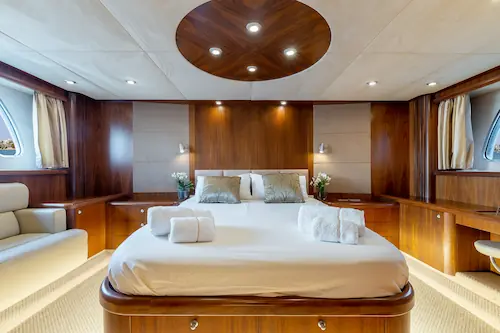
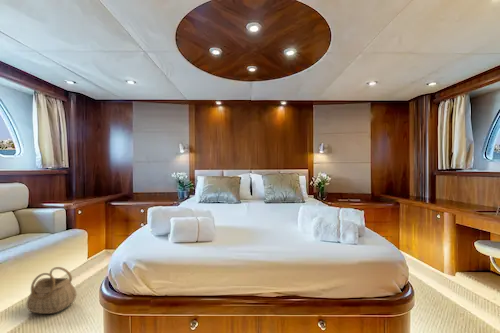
+ basket [25,266,77,315]
